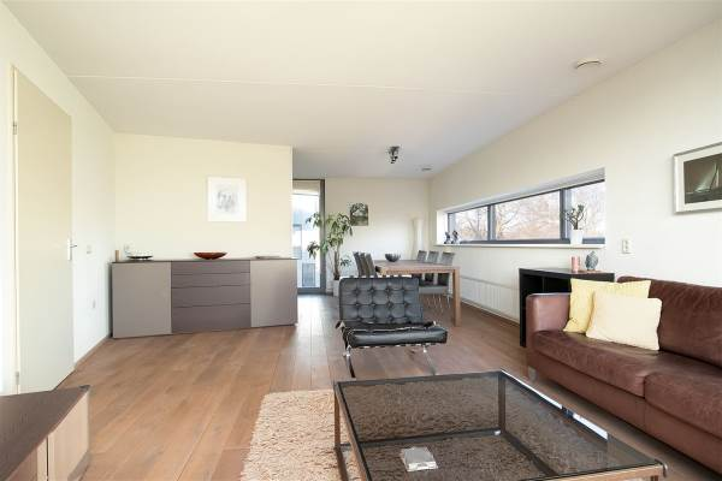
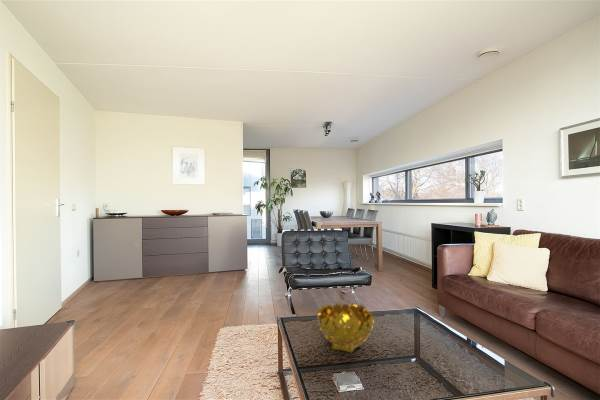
+ decorative bowl [316,301,375,354]
